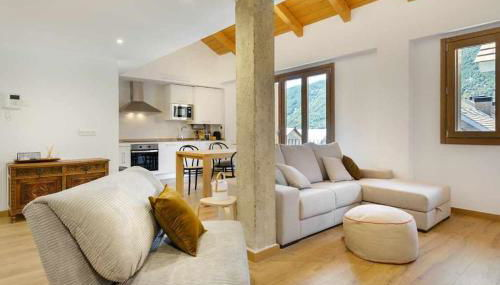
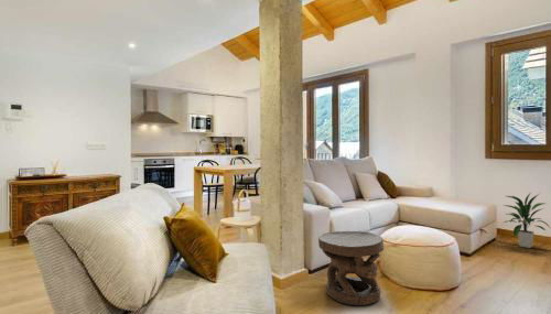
+ carved stool [317,230,385,306]
+ indoor plant [501,191,551,249]
